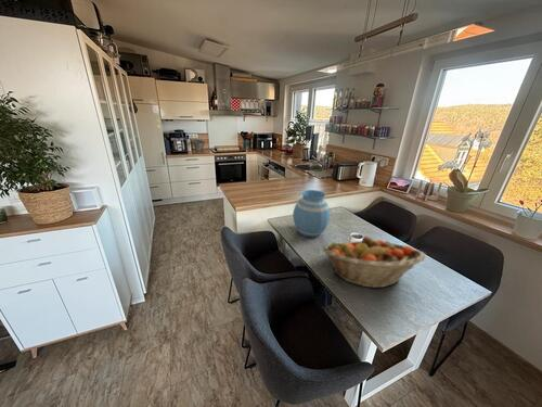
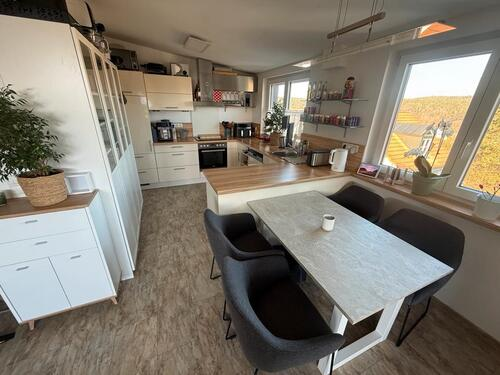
- fruit basket [322,236,427,289]
- vase [292,189,331,239]
